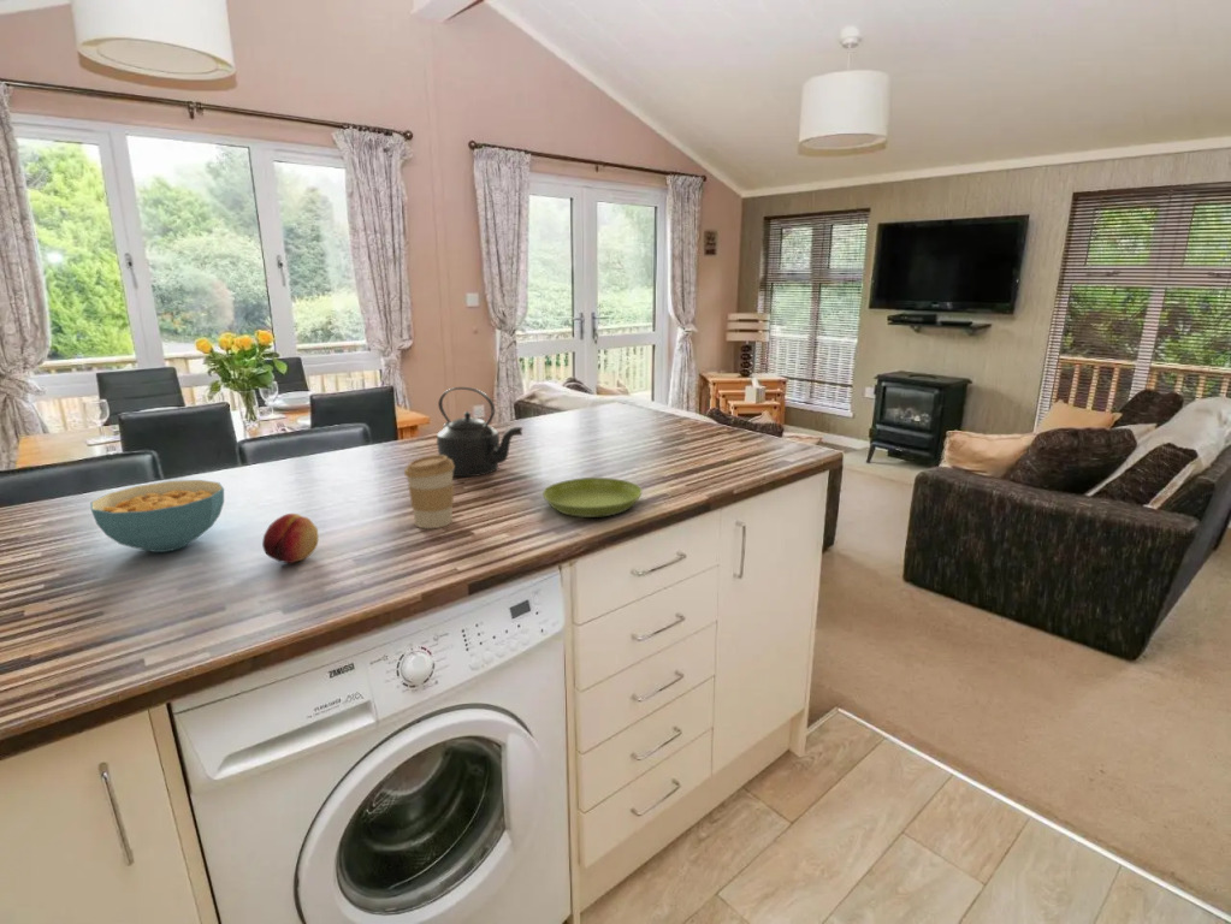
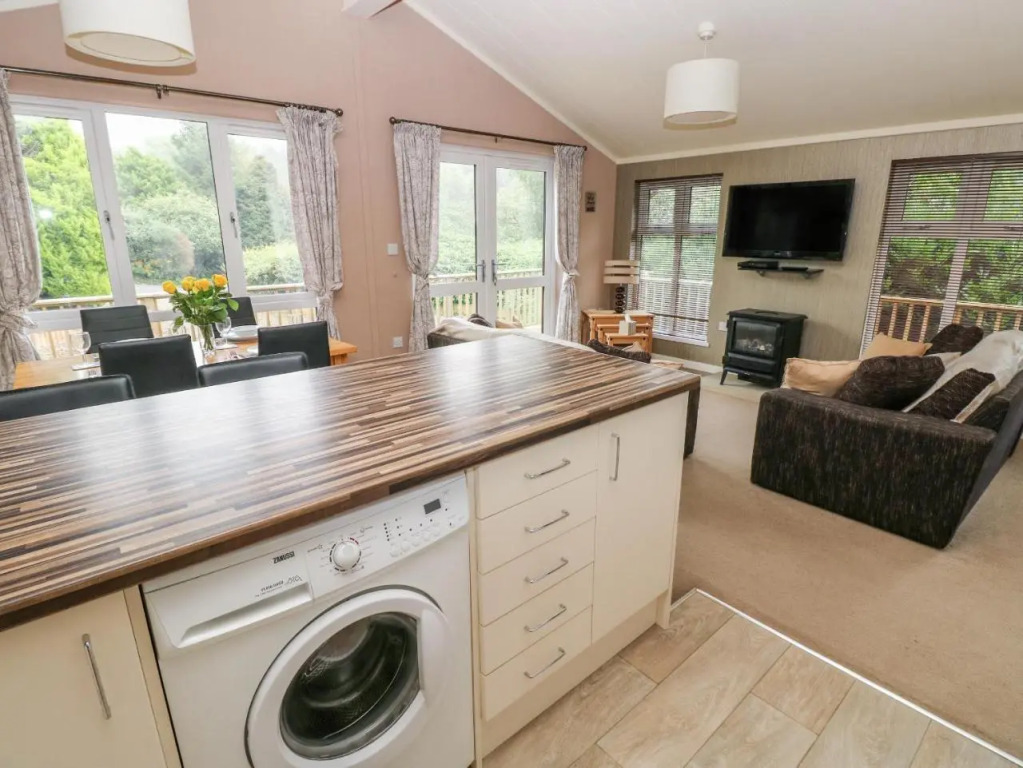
- fruit [261,513,320,564]
- cereal bowl [89,479,225,553]
- coffee cup [403,454,455,529]
- saucer [541,476,644,519]
- kettle [436,386,523,478]
